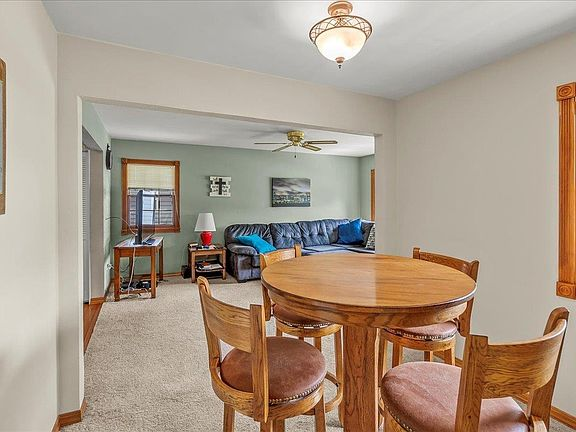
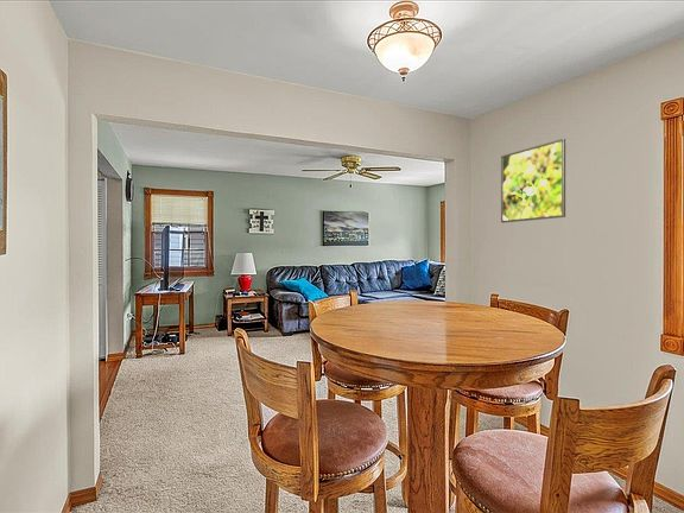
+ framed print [500,138,566,224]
